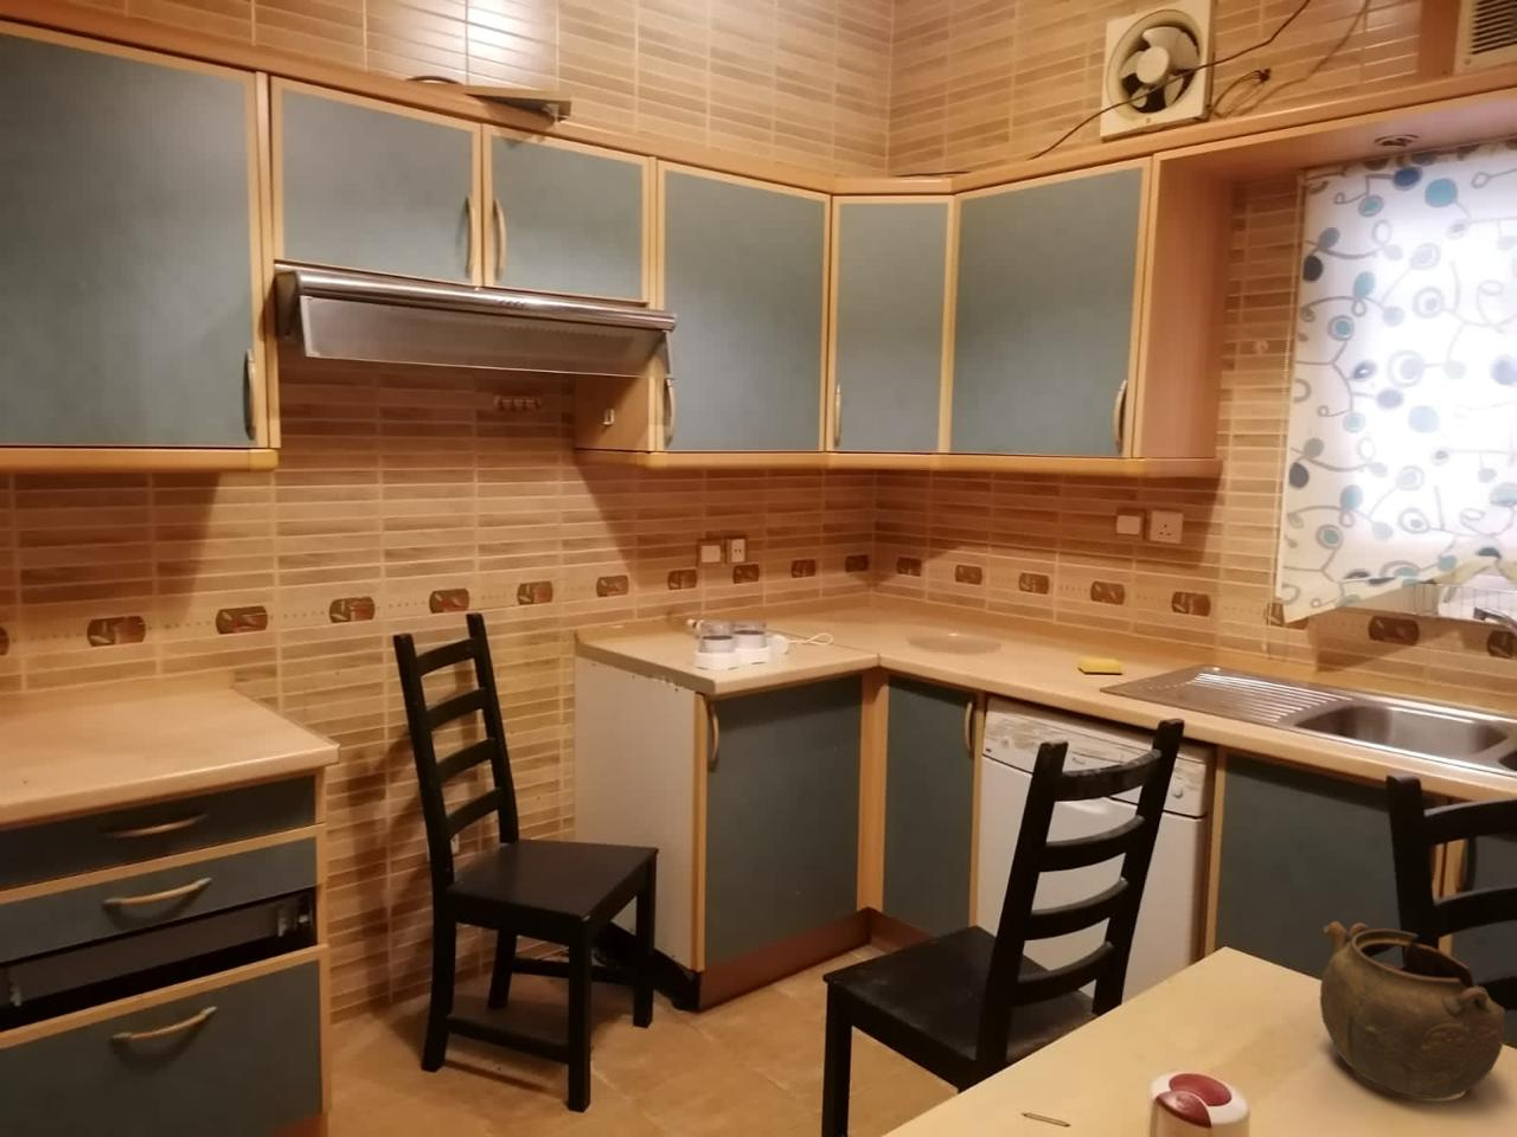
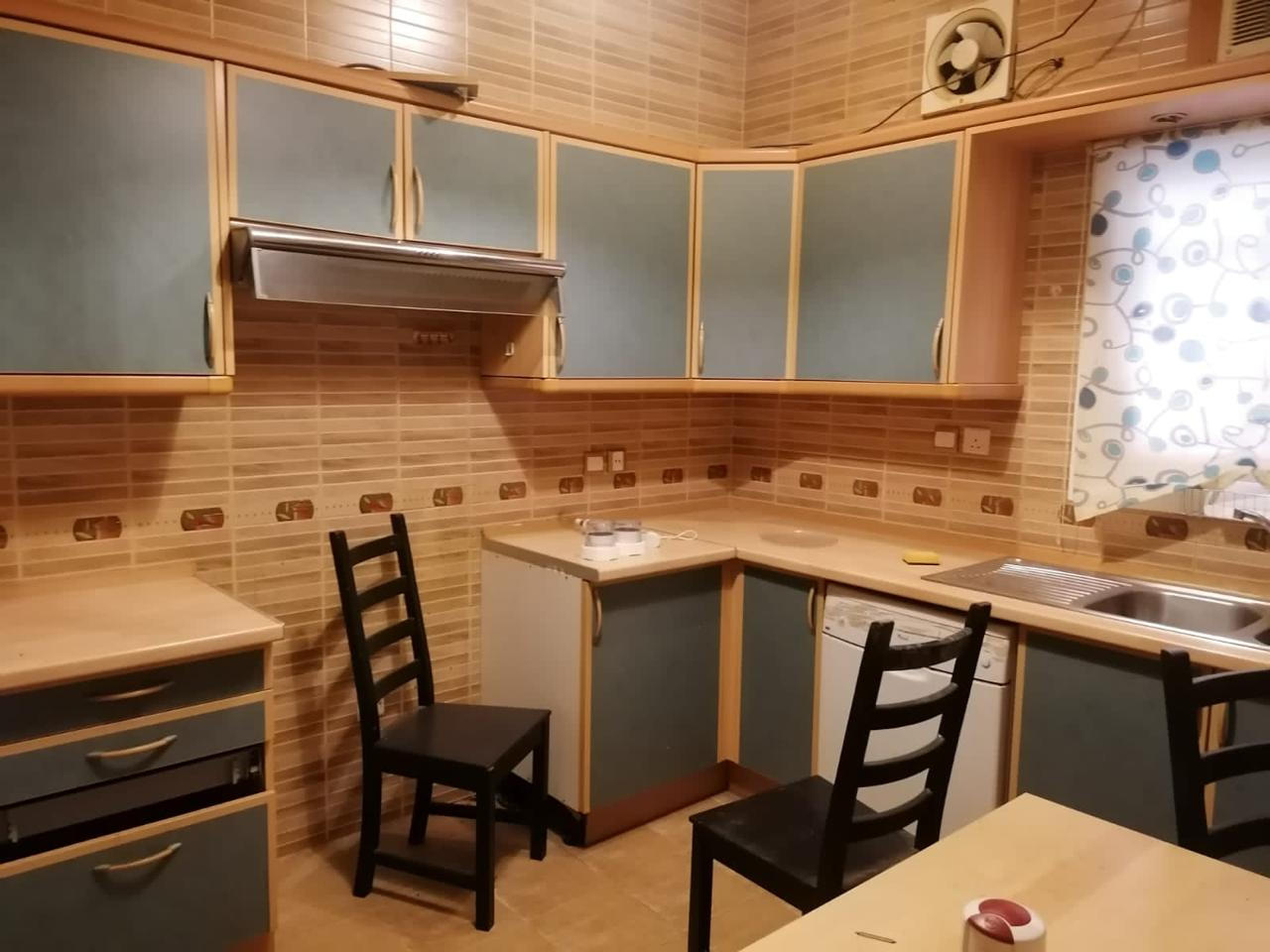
- teapot [1319,921,1506,1099]
